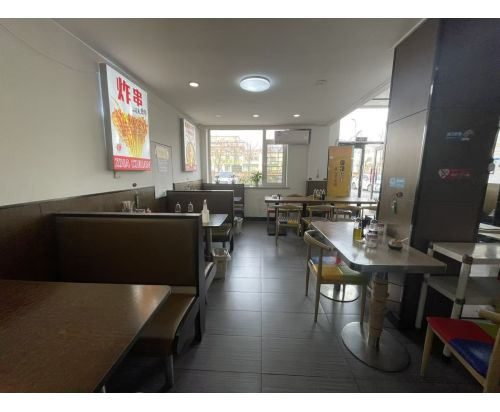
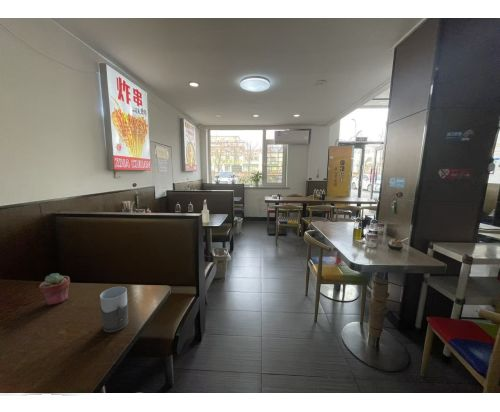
+ potted succulent [38,272,71,306]
+ mug [99,286,130,333]
